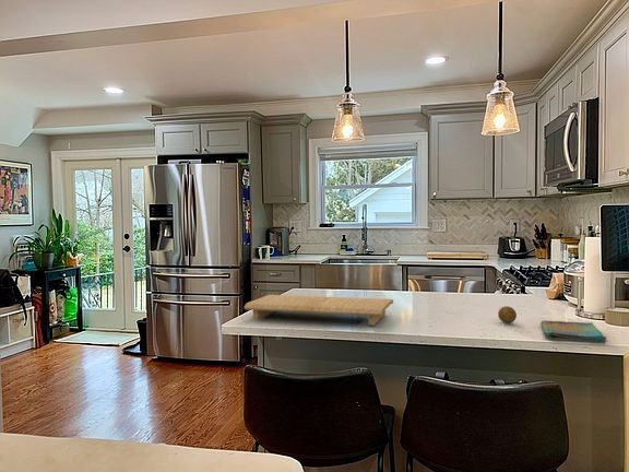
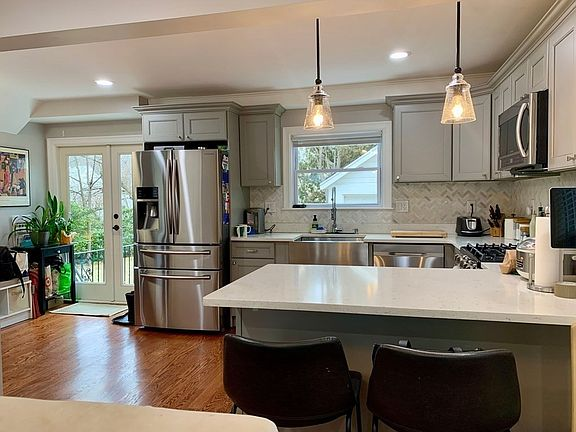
- cutting board [244,294,394,326]
- fruit [497,306,518,324]
- dish towel [539,319,608,344]
